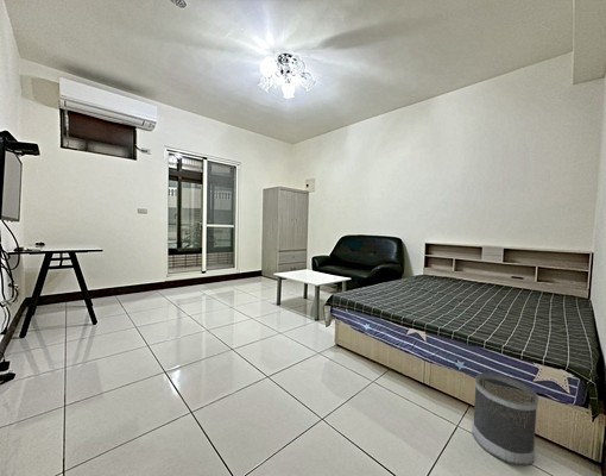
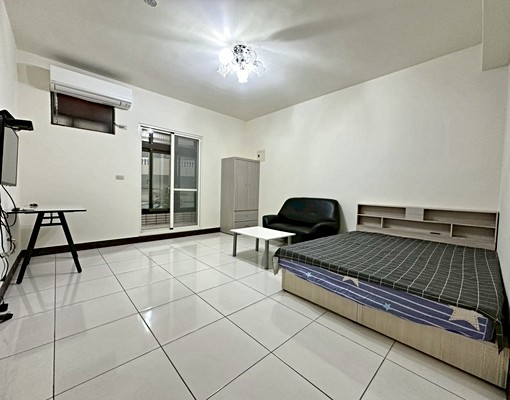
- wastebasket [471,372,539,466]
